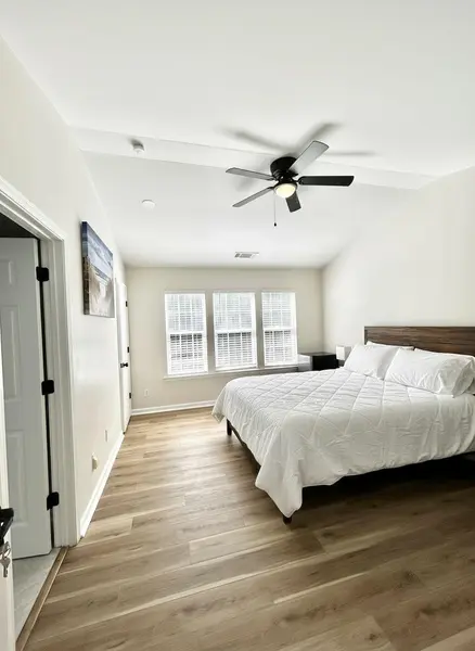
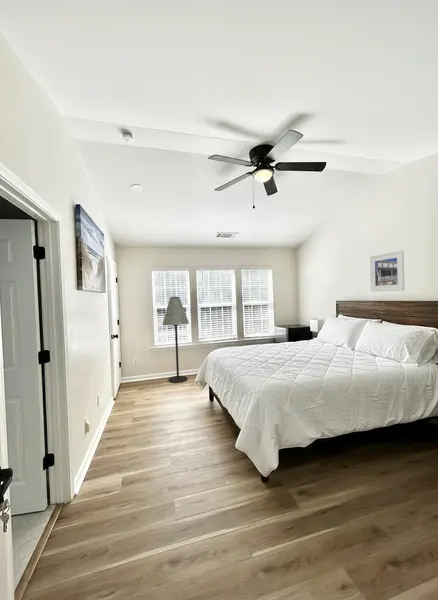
+ floor lamp [161,296,190,384]
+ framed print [369,249,405,292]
